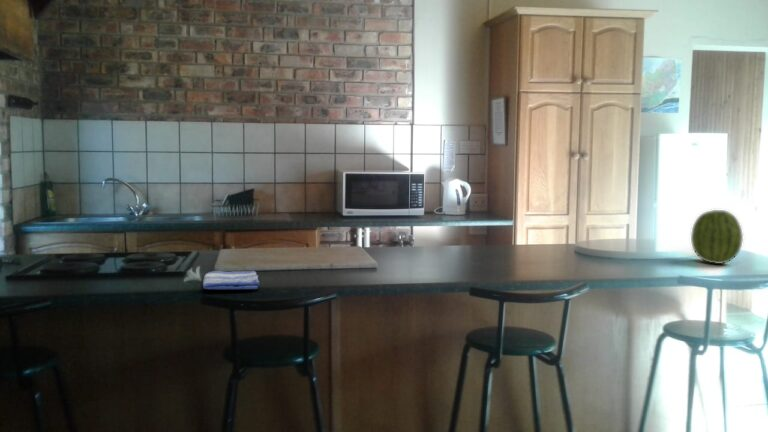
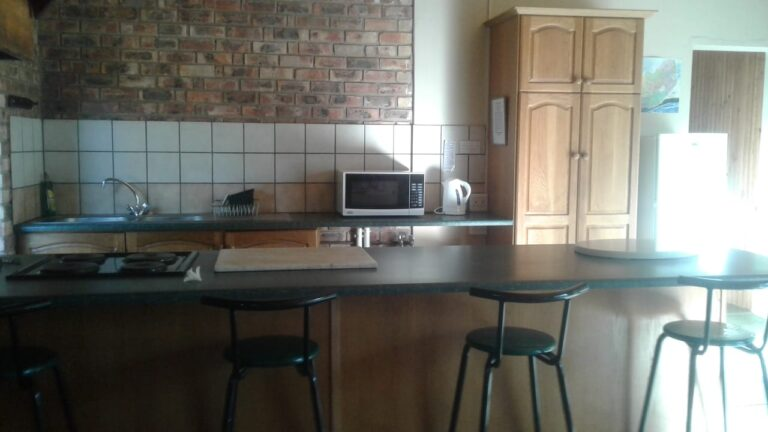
- dish towel [202,270,260,290]
- fruit [690,209,744,265]
